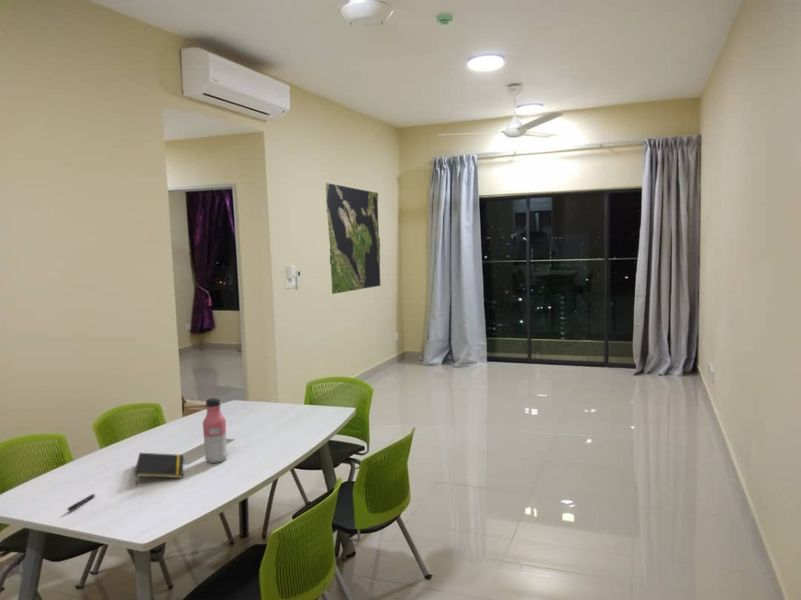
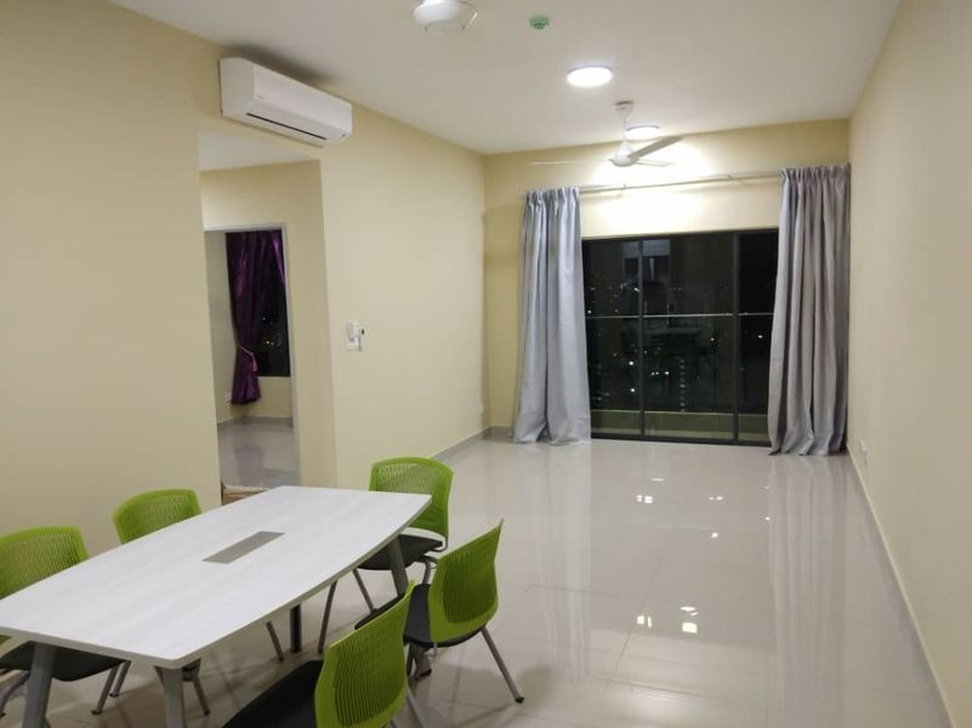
- pen [66,493,96,512]
- water bottle [202,397,228,464]
- notepad [133,452,184,486]
- world map [325,182,381,295]
